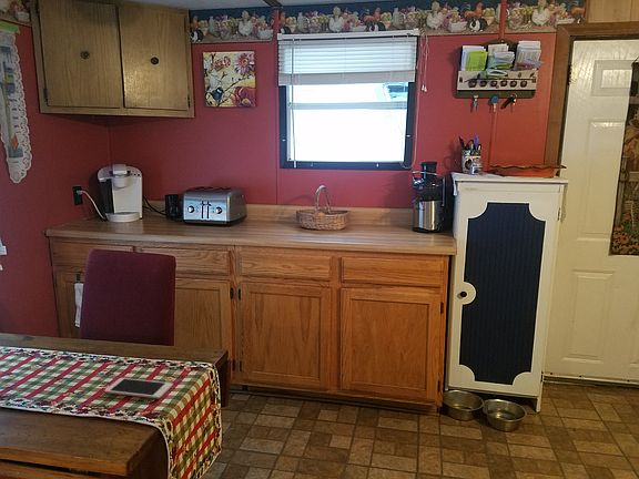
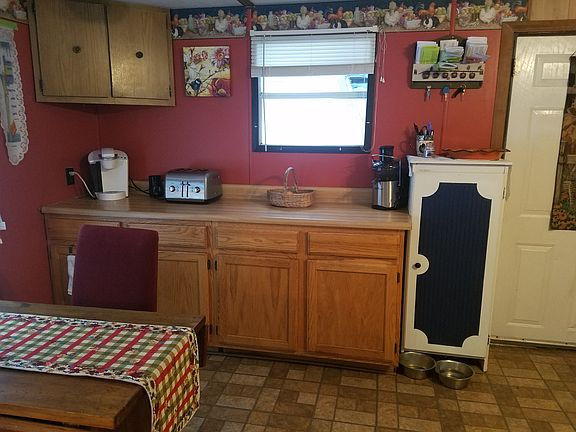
- cell phone [103,377,174,400]
